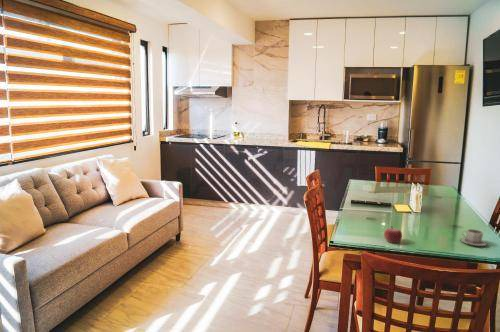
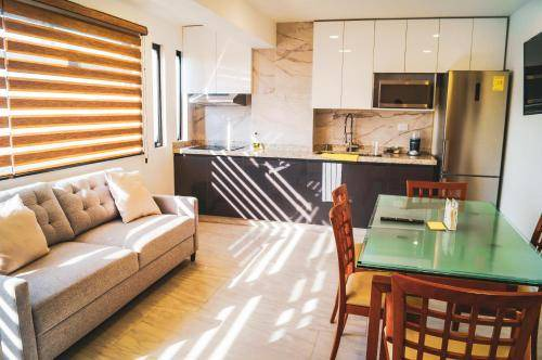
- cup [459,228,488,247]
- fruit [383,225,403,244]
